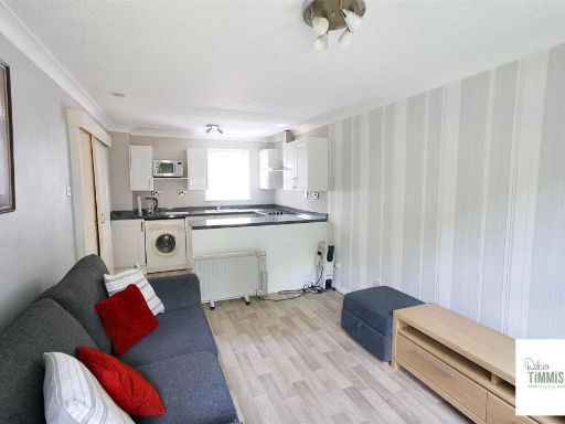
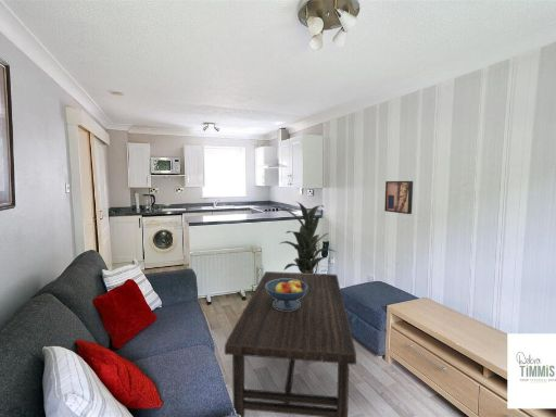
+ fruit bowl [266,279,307,311]
+ wall art [383,180,414,215]
+ coffee table [224,270,357,417]
+ indoor plant [278,200,337,274]
